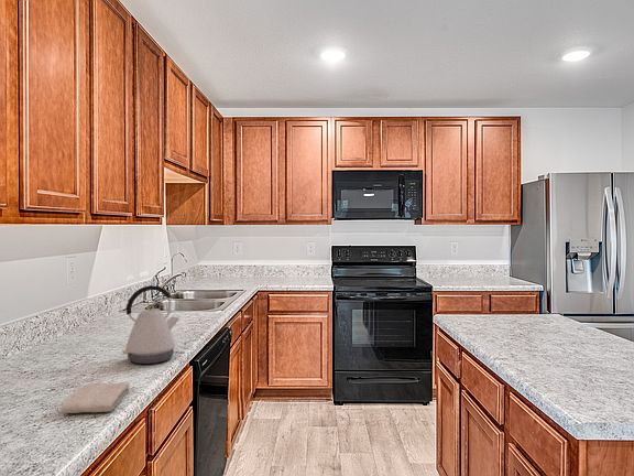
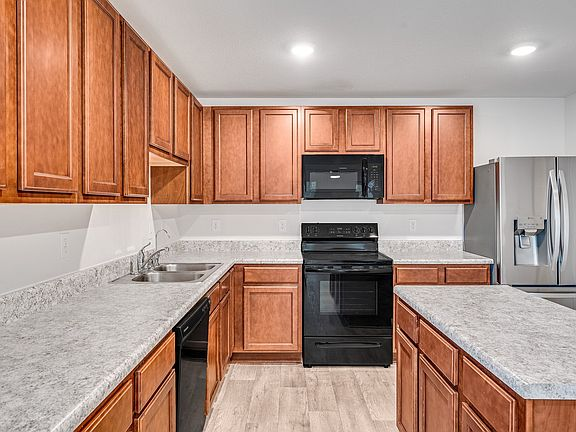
- kettle [121,284,181,365]
- washcloth [61,381,130,414]
